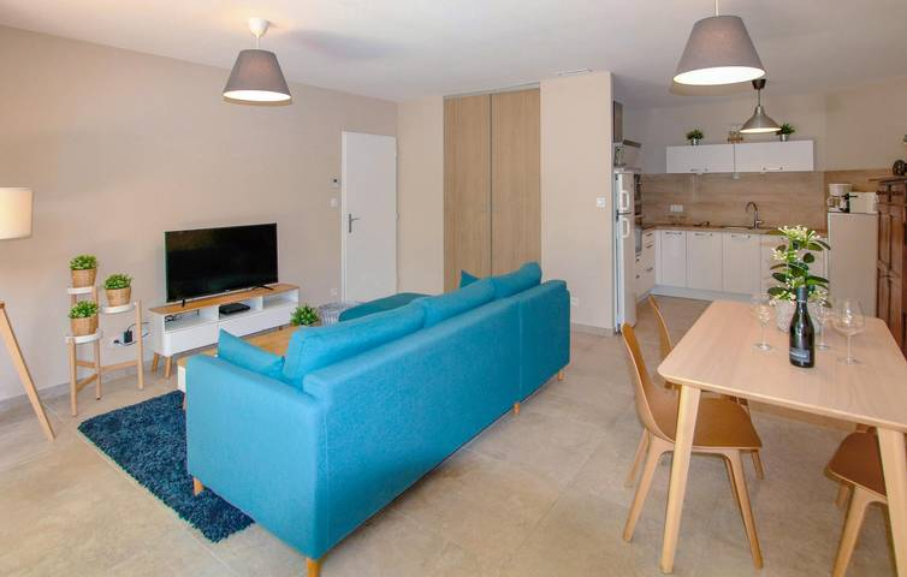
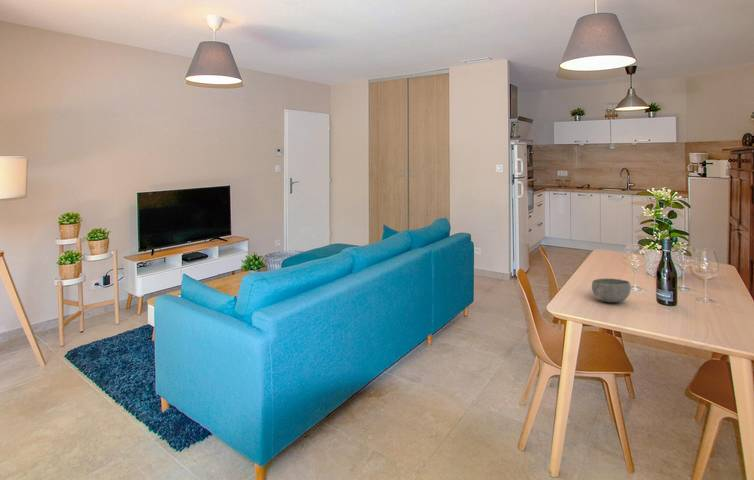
+ bowl [591,278,632,303]
